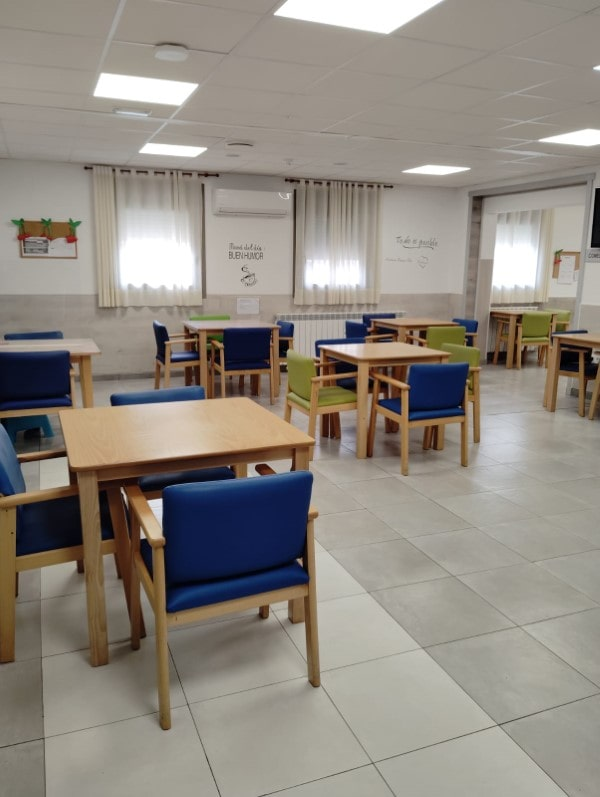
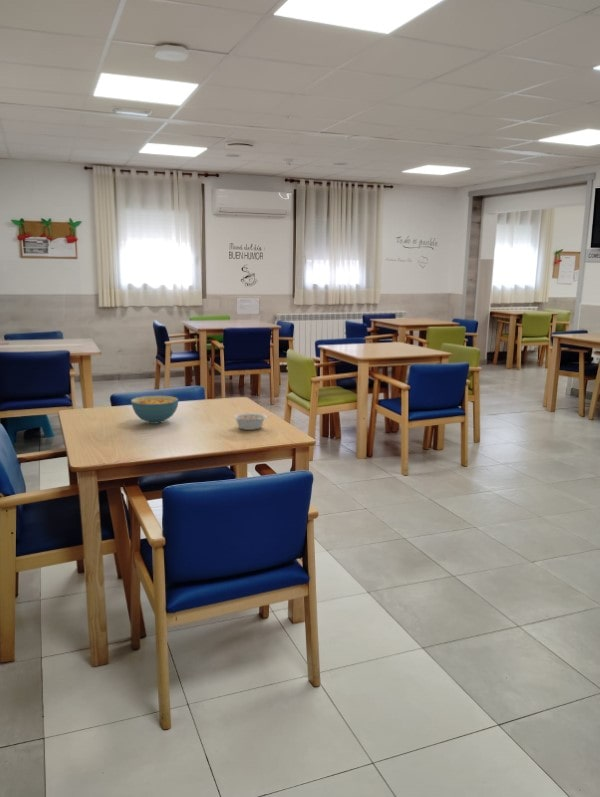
+ cereal bowl [130,395,179,425]
+ legume [233,412,273,431]
